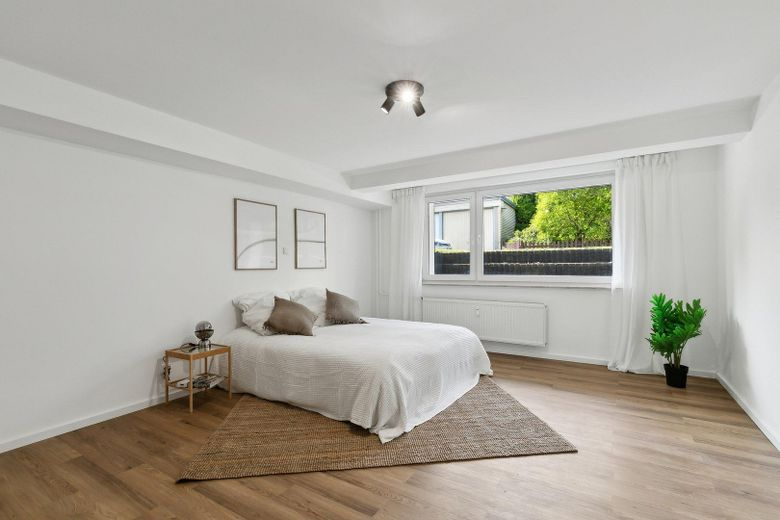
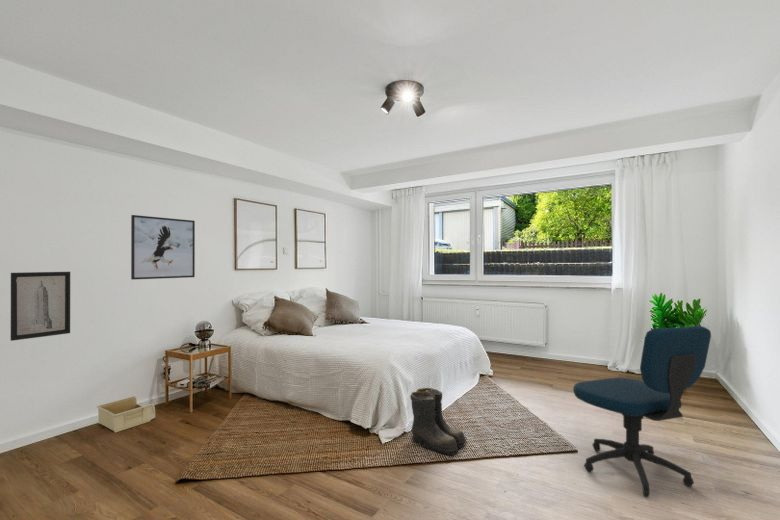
+ office chair [572,324,712,498]
+ boots [409,387,468,456]
+ storage bin [96,395,156,434]
+ wall art [10,271,71,342]
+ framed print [130,214,196,281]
